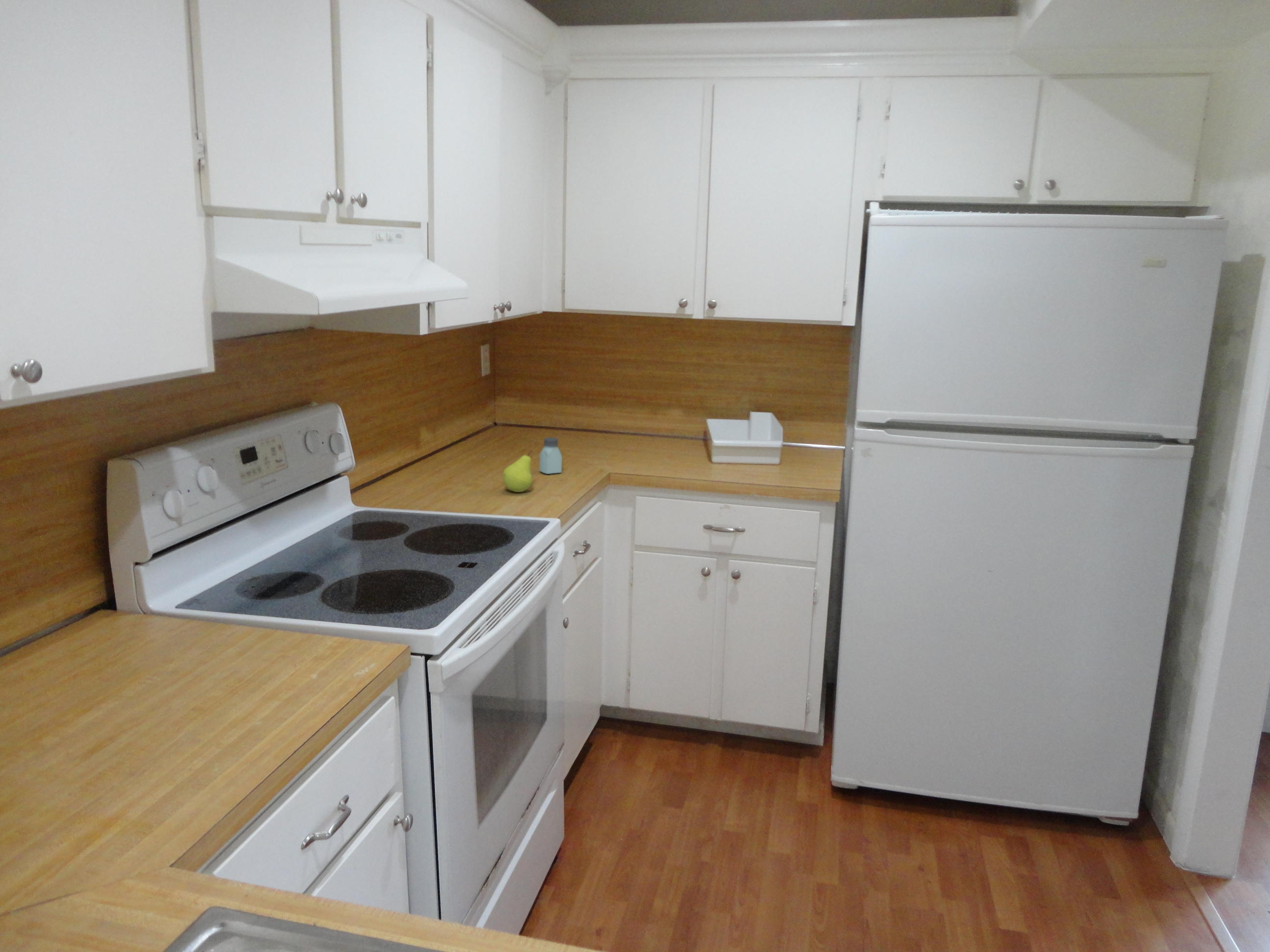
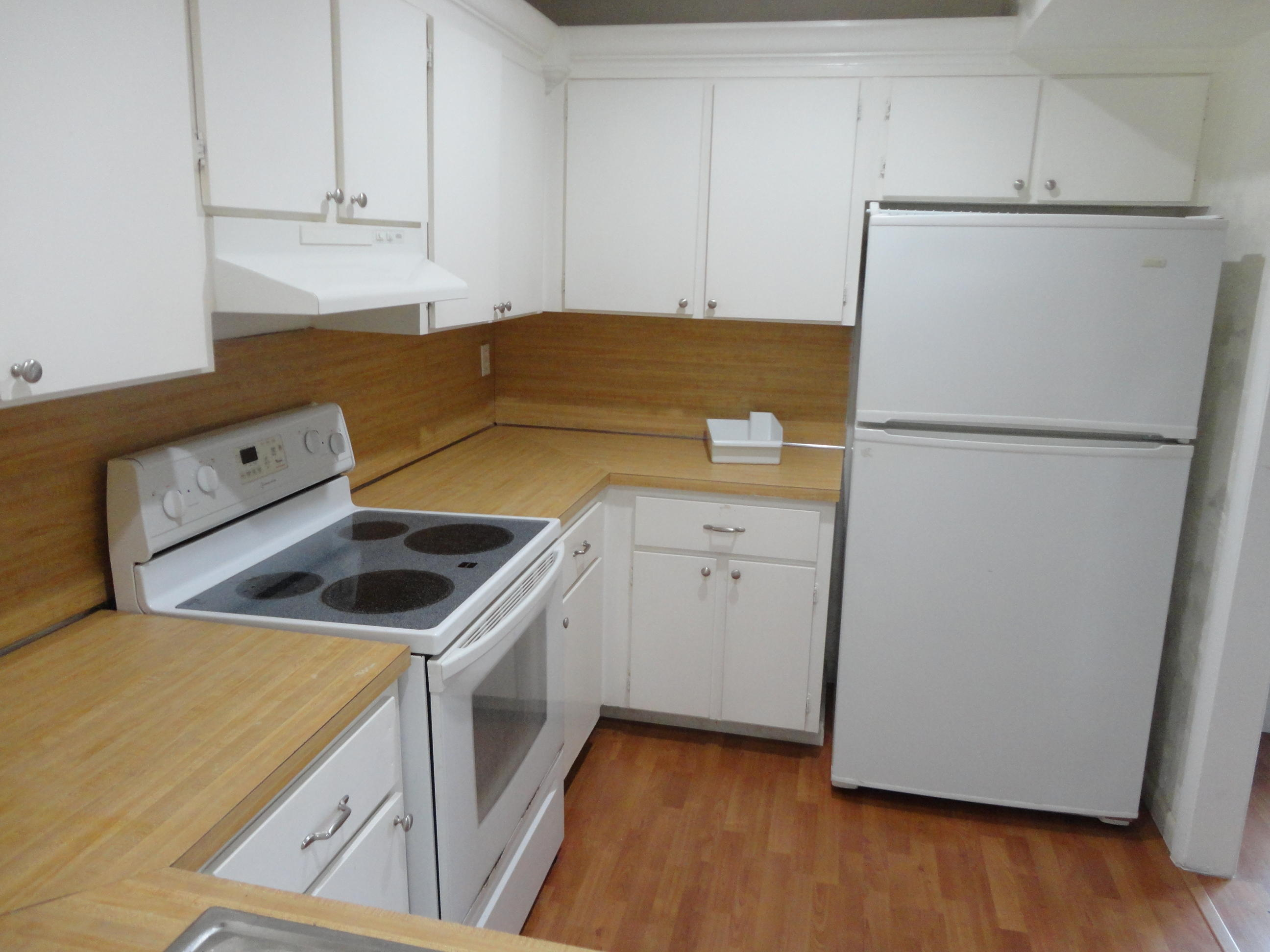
- saltshaker [539,437,562,475]
- fruit [502,450,533,493]
